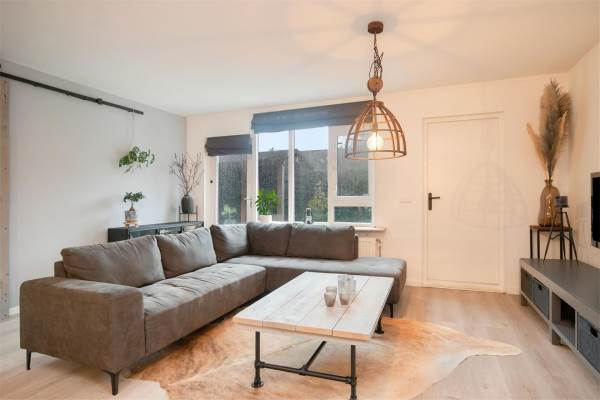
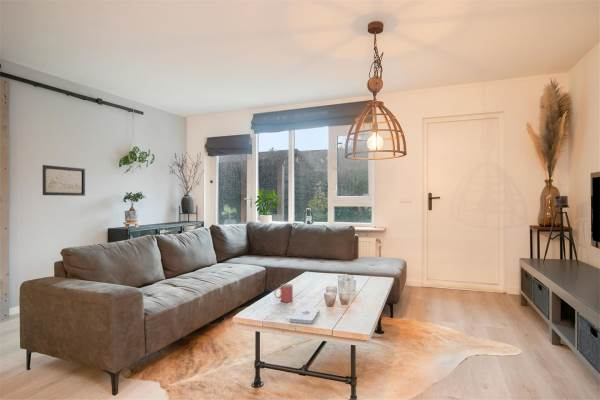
+ notepad [289,306,321,324]
+ mug [273,283,294,303]
+ wall art [42,164,86,197]
